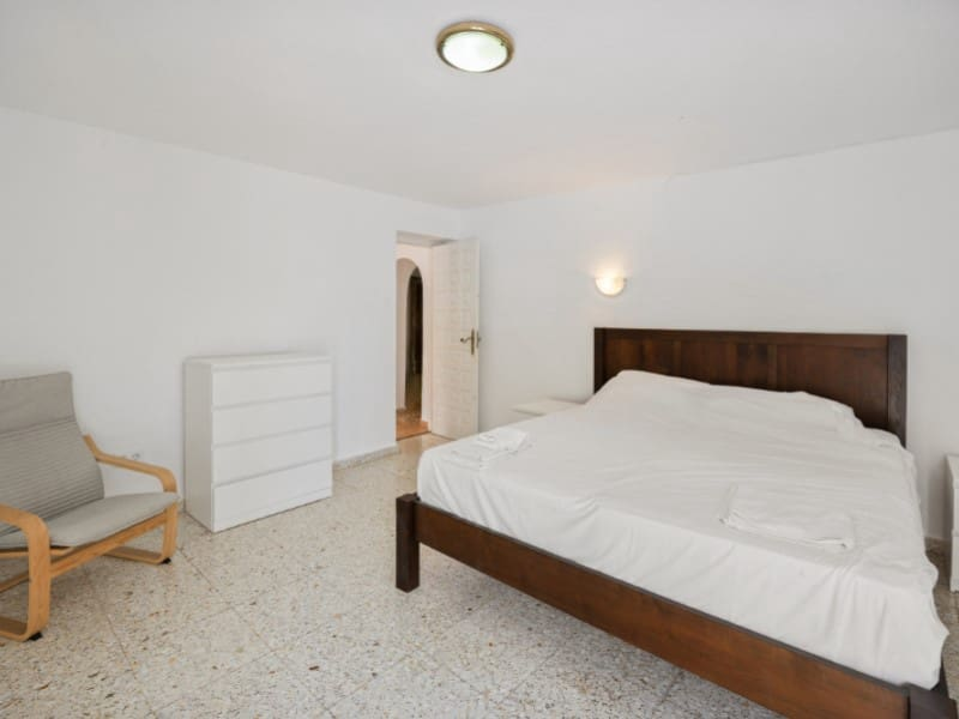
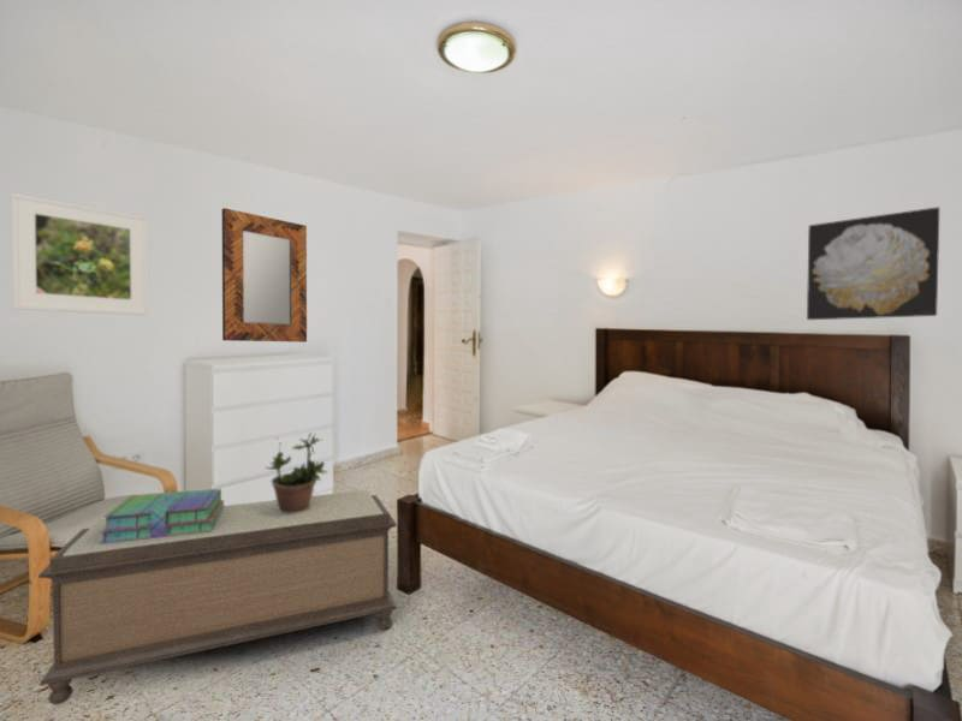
+ potted plant [266,431,329,513]
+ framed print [10,191,150,317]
+ bench [37,489,398,707]
+ stack of books [100,488,225,543]
+ wall art [806,205,940,321]
+ home mirror [221,207,308,344]
